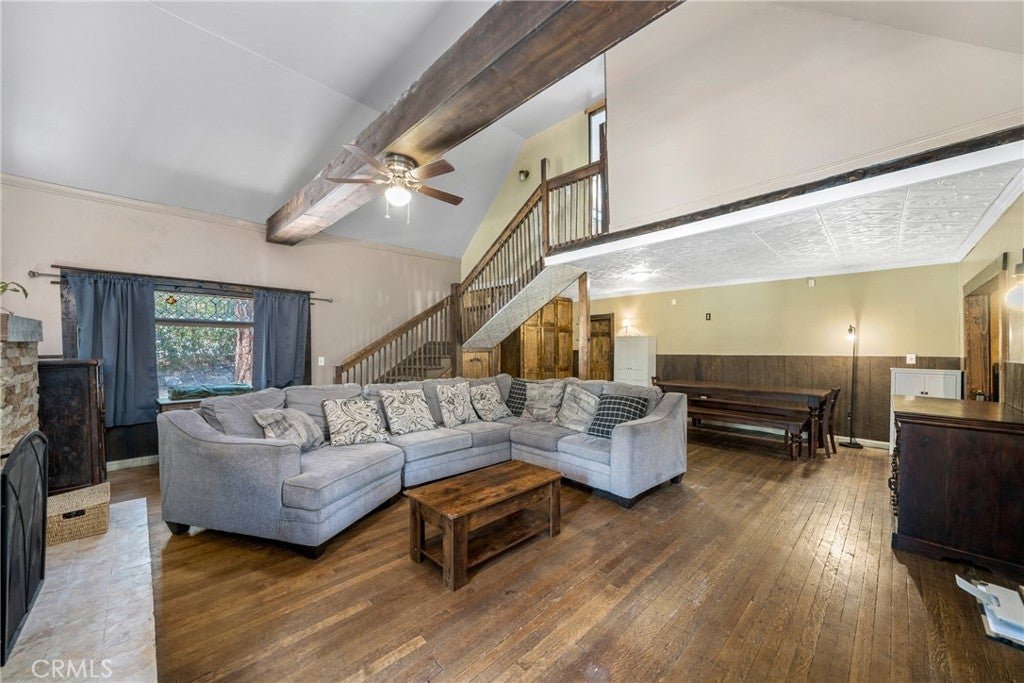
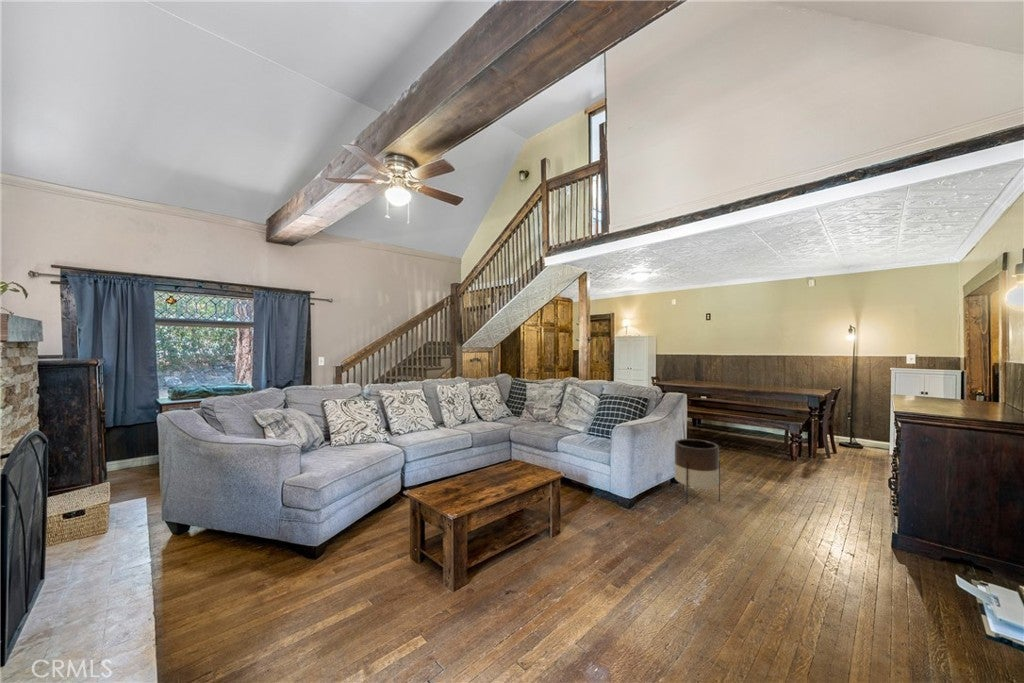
+ planter [674,438,721,505]
